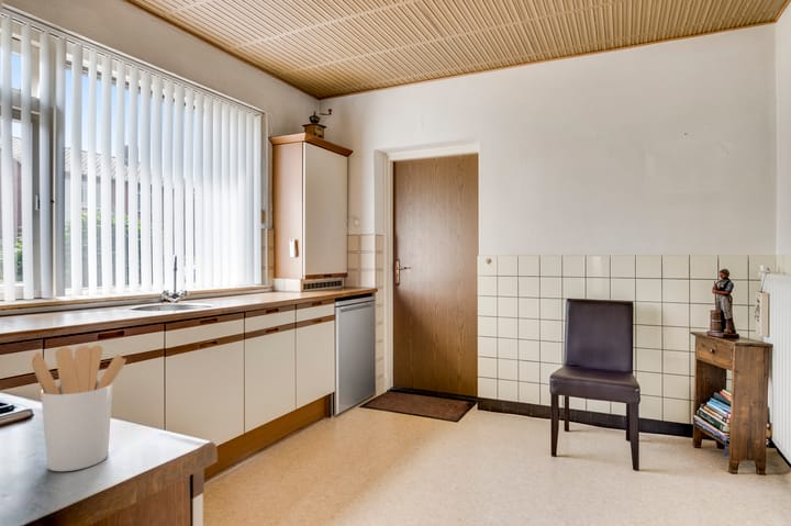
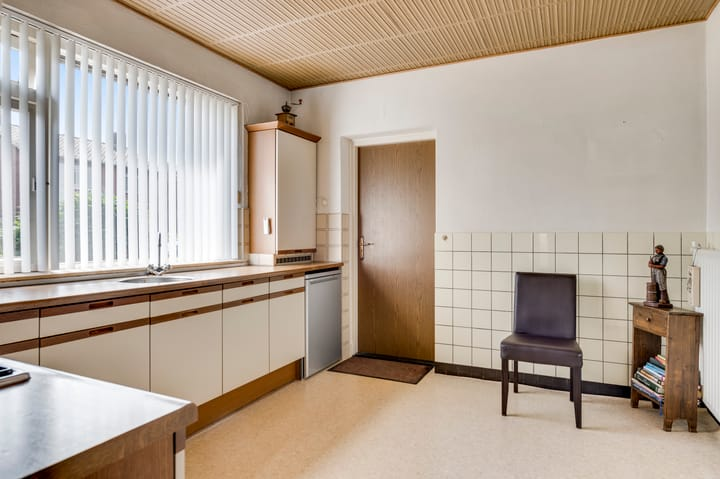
- utensil holder [31,344,126,472]
